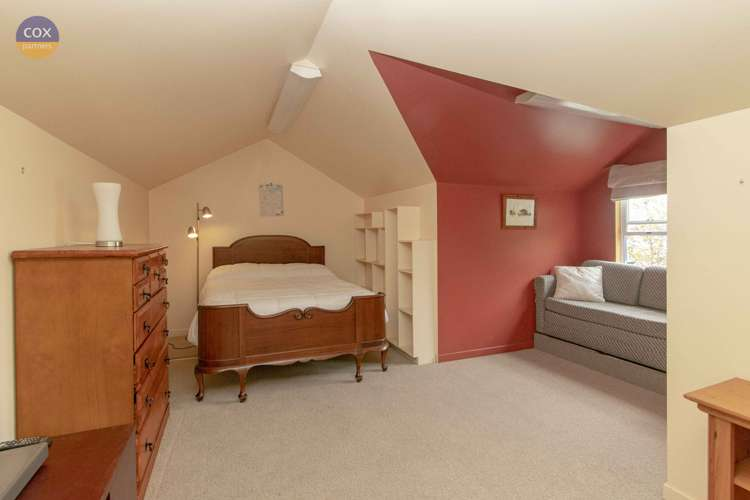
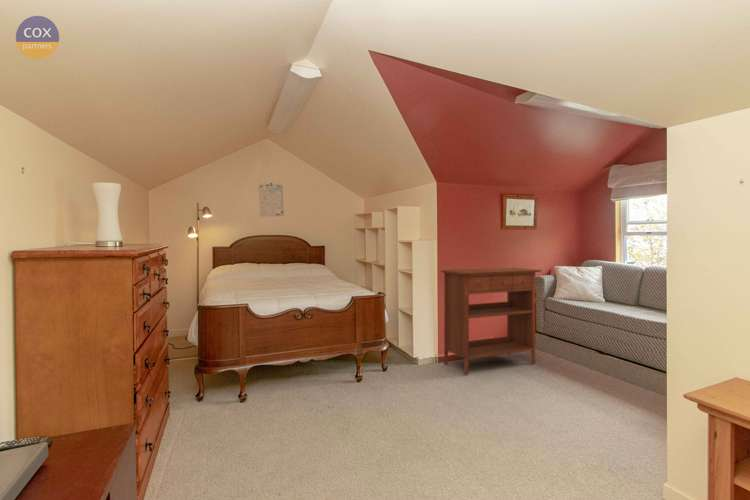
+ console table [439,267,543,376]
